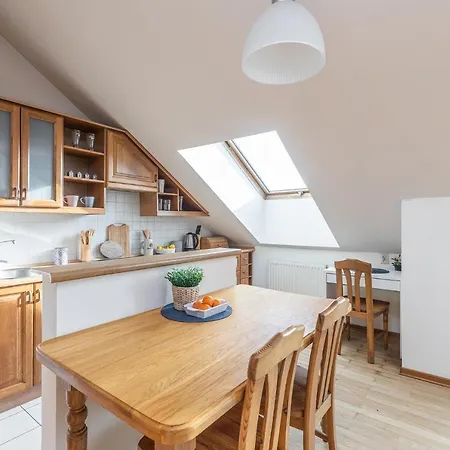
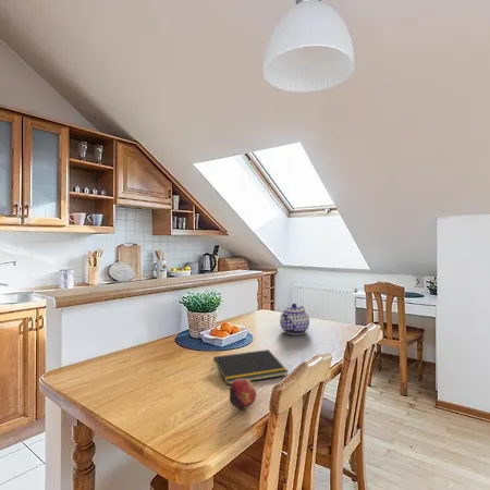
+ fruit [229,379,257,409]
+ notepad [211,348,290,385]
+ teapot [279,303,310,335]
